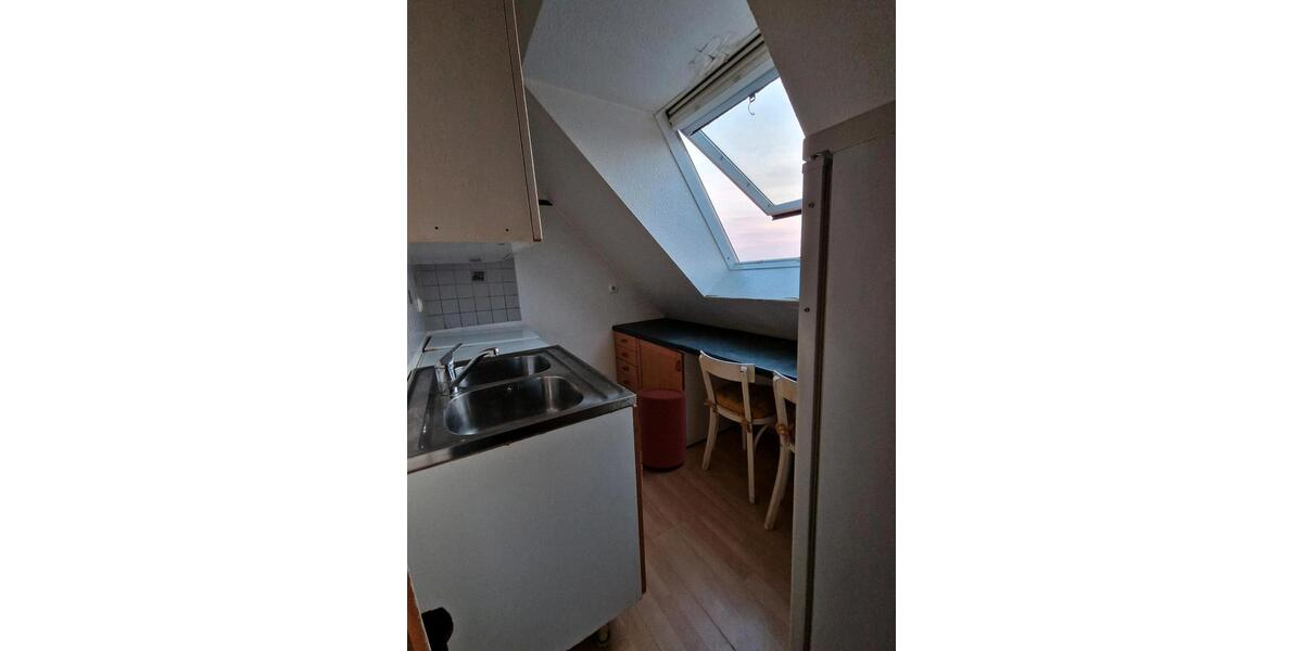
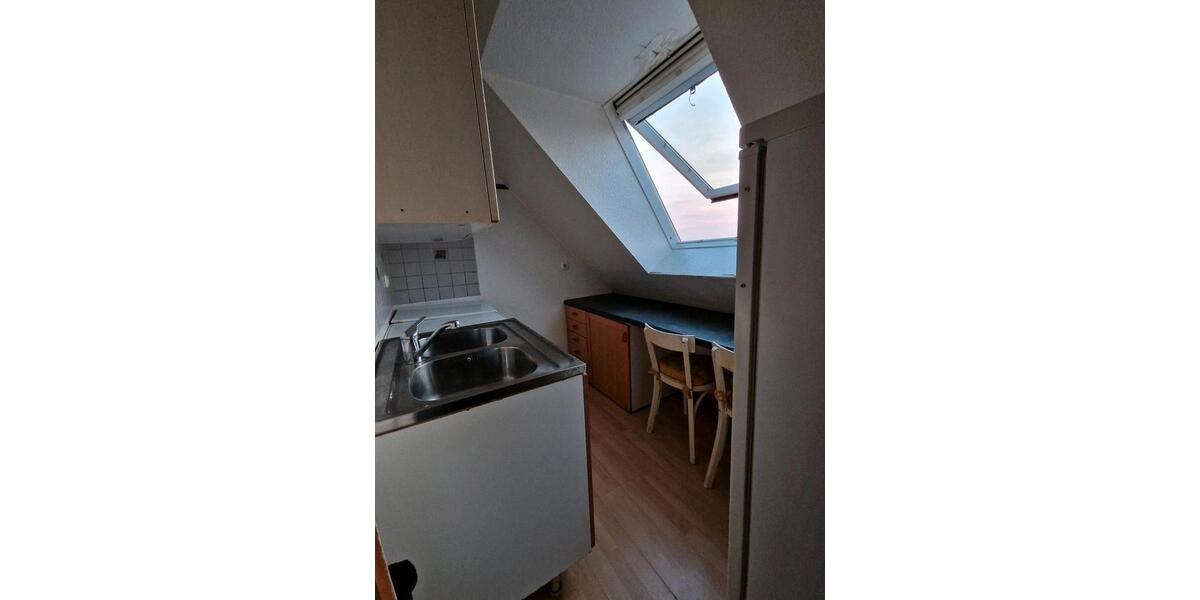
- trash can [636,386,687,469]
